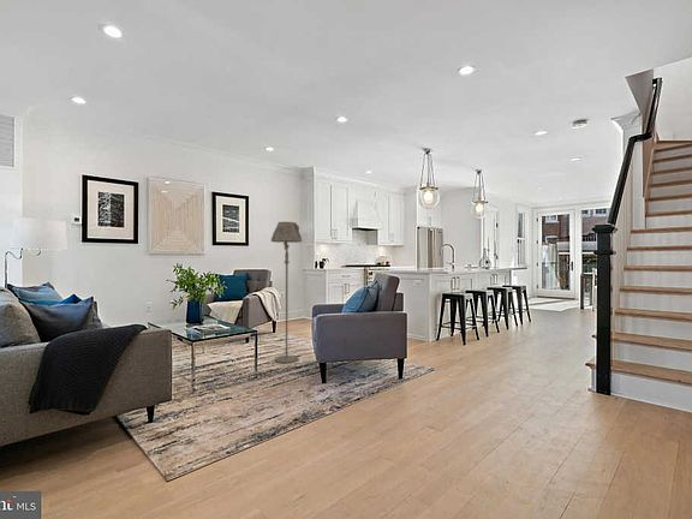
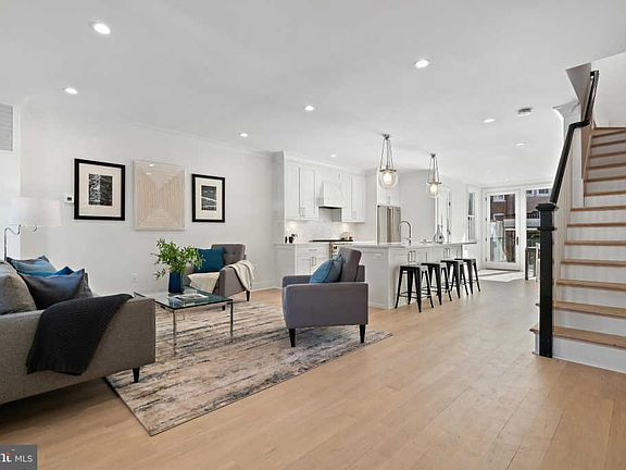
- floor lamp [270,221,304,364]
